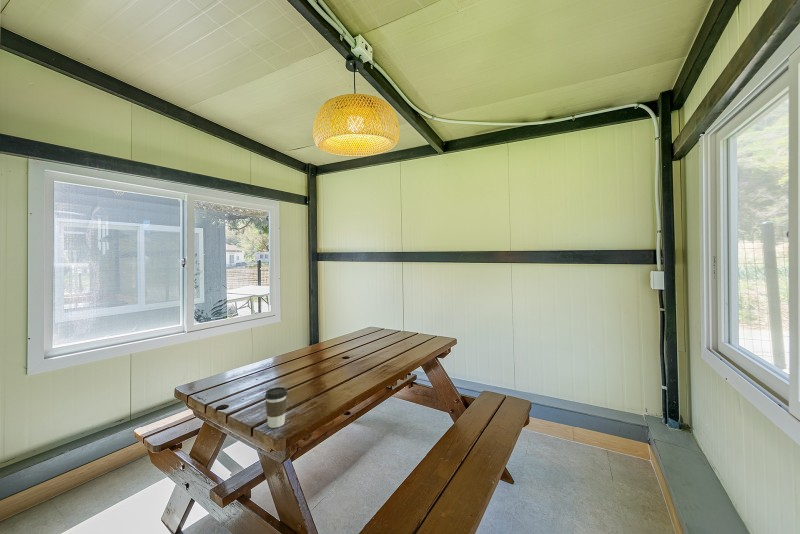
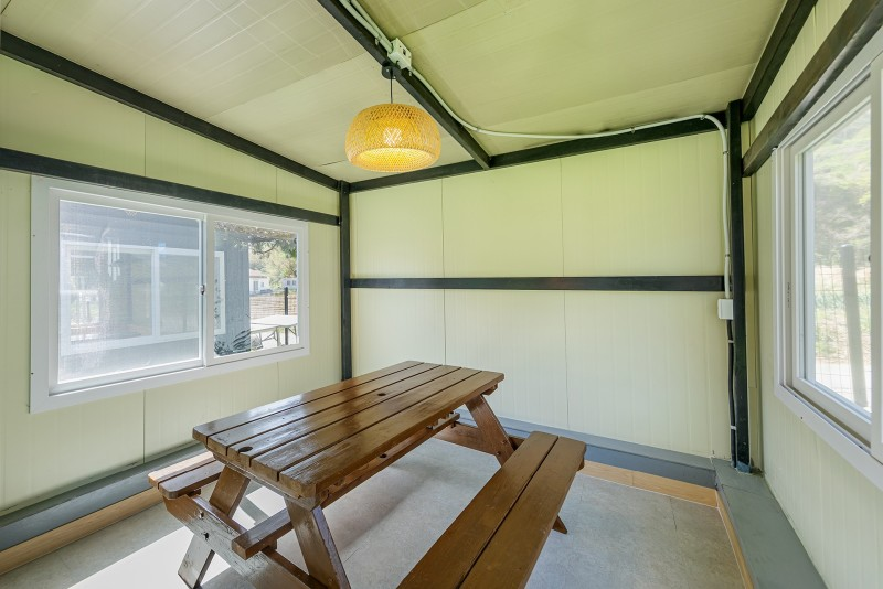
- coffee cup [264,386,288,429]
